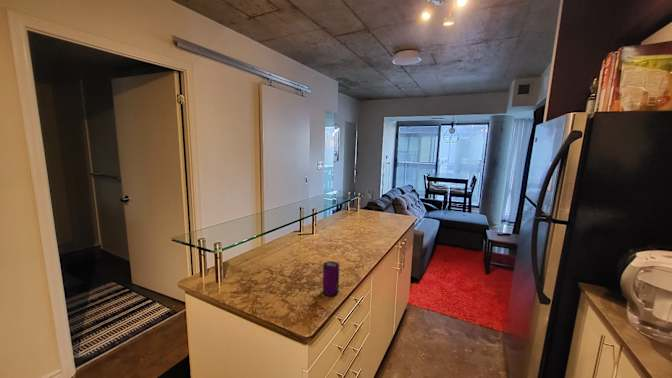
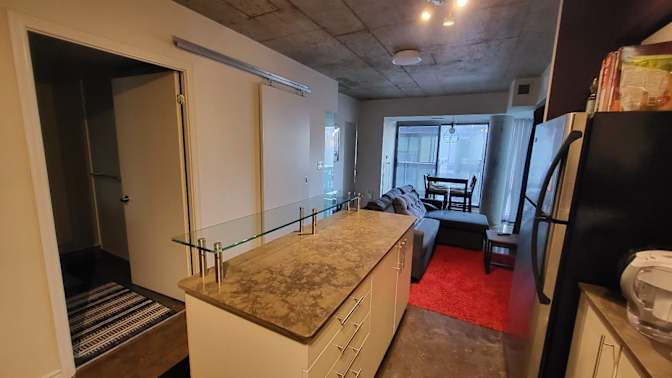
- beverage can [322,260,340,297]
